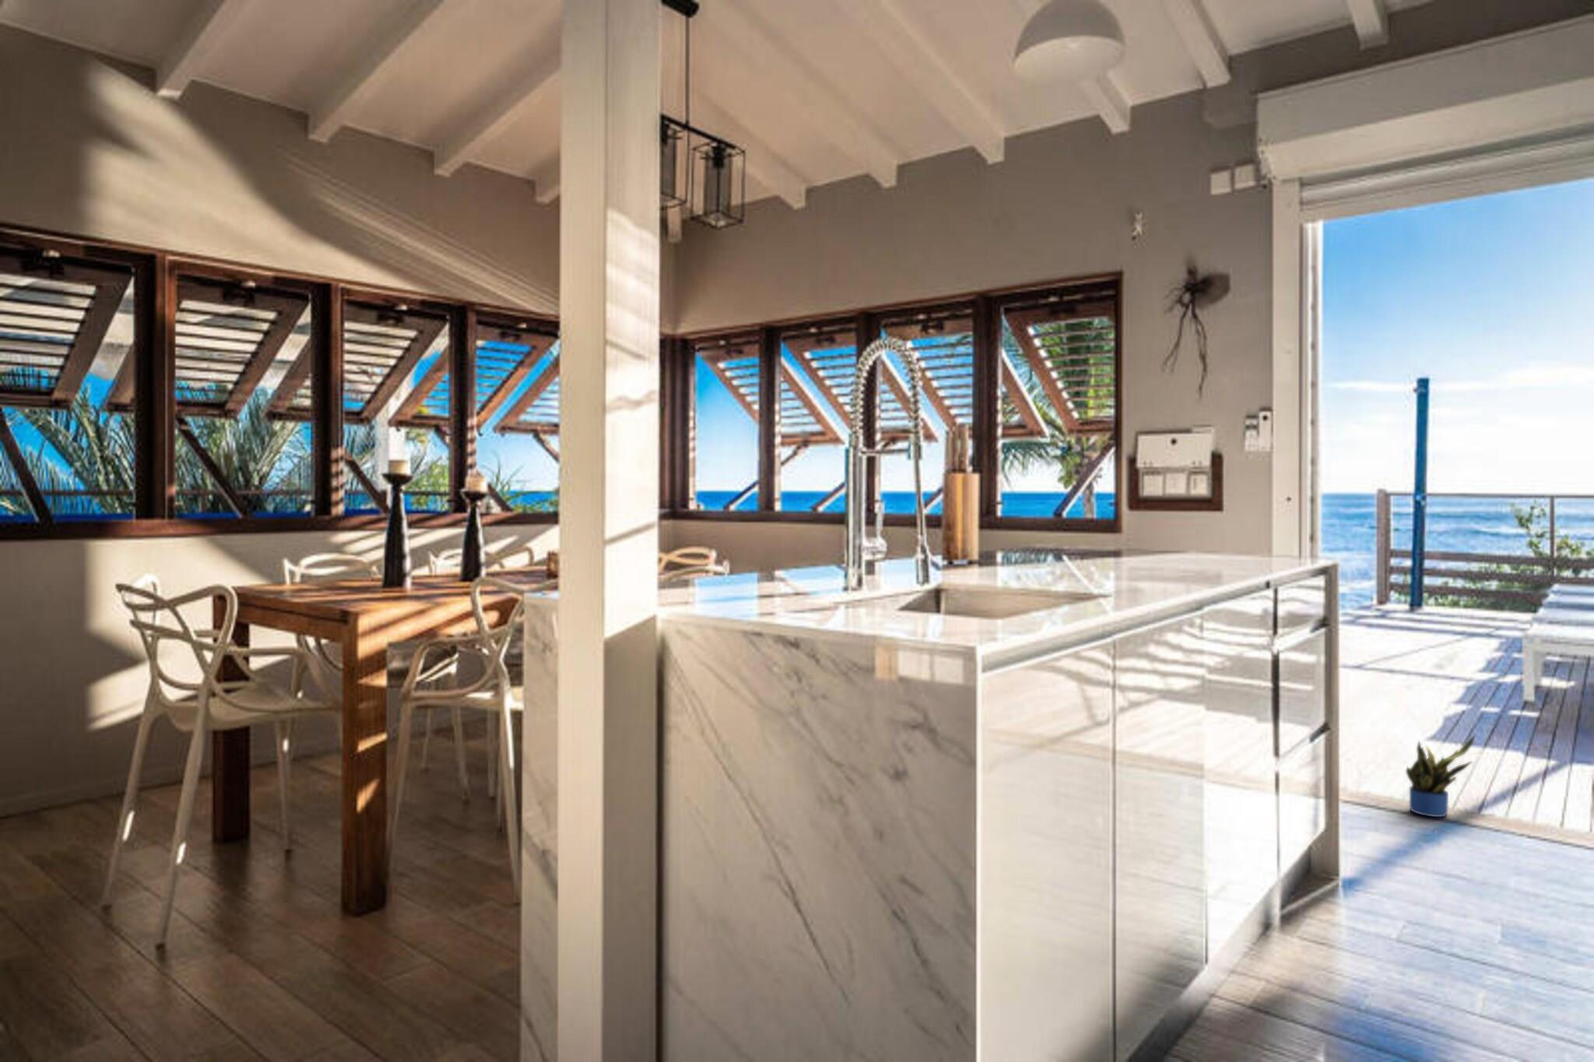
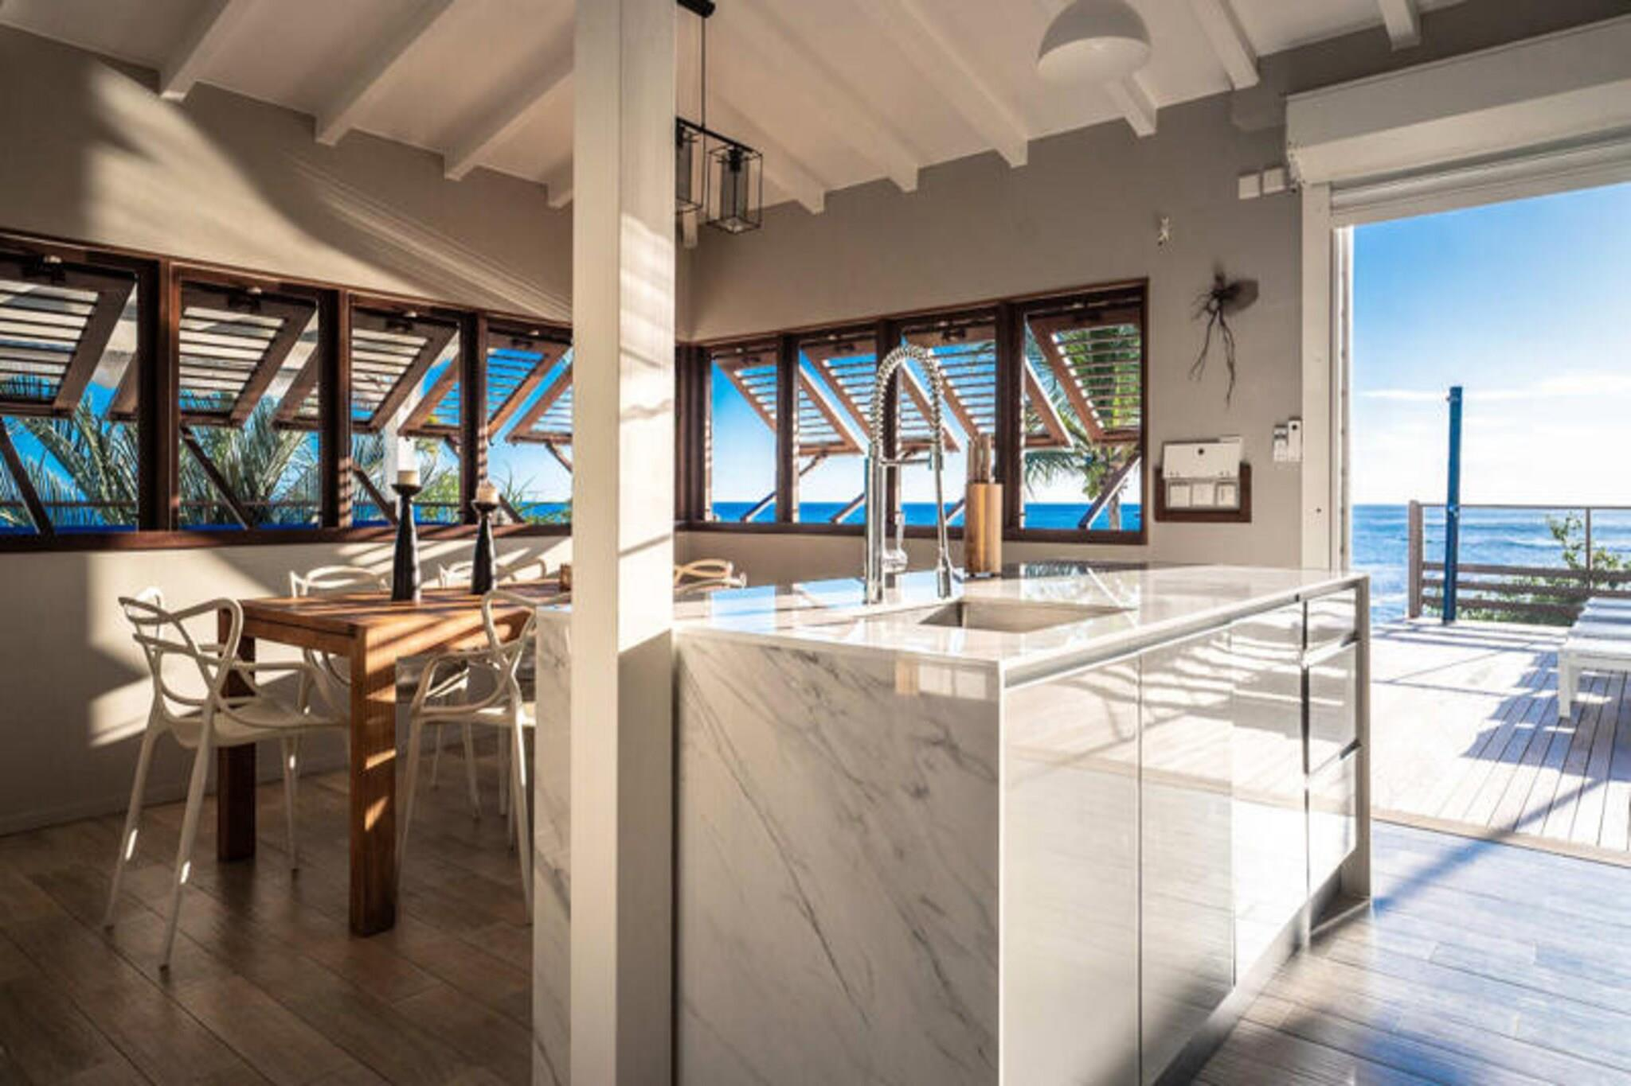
- potted plant [1404,735,1475,818]
